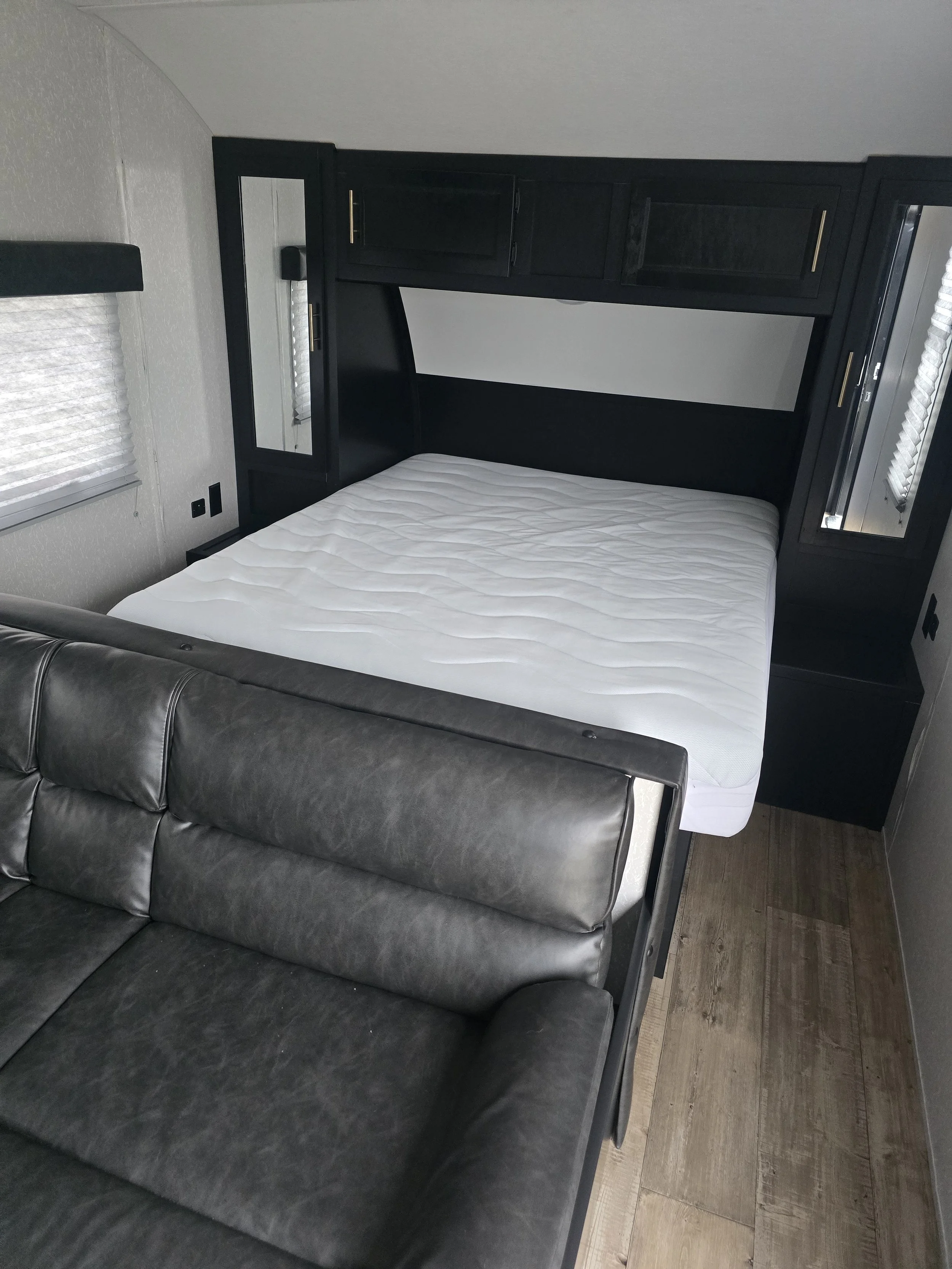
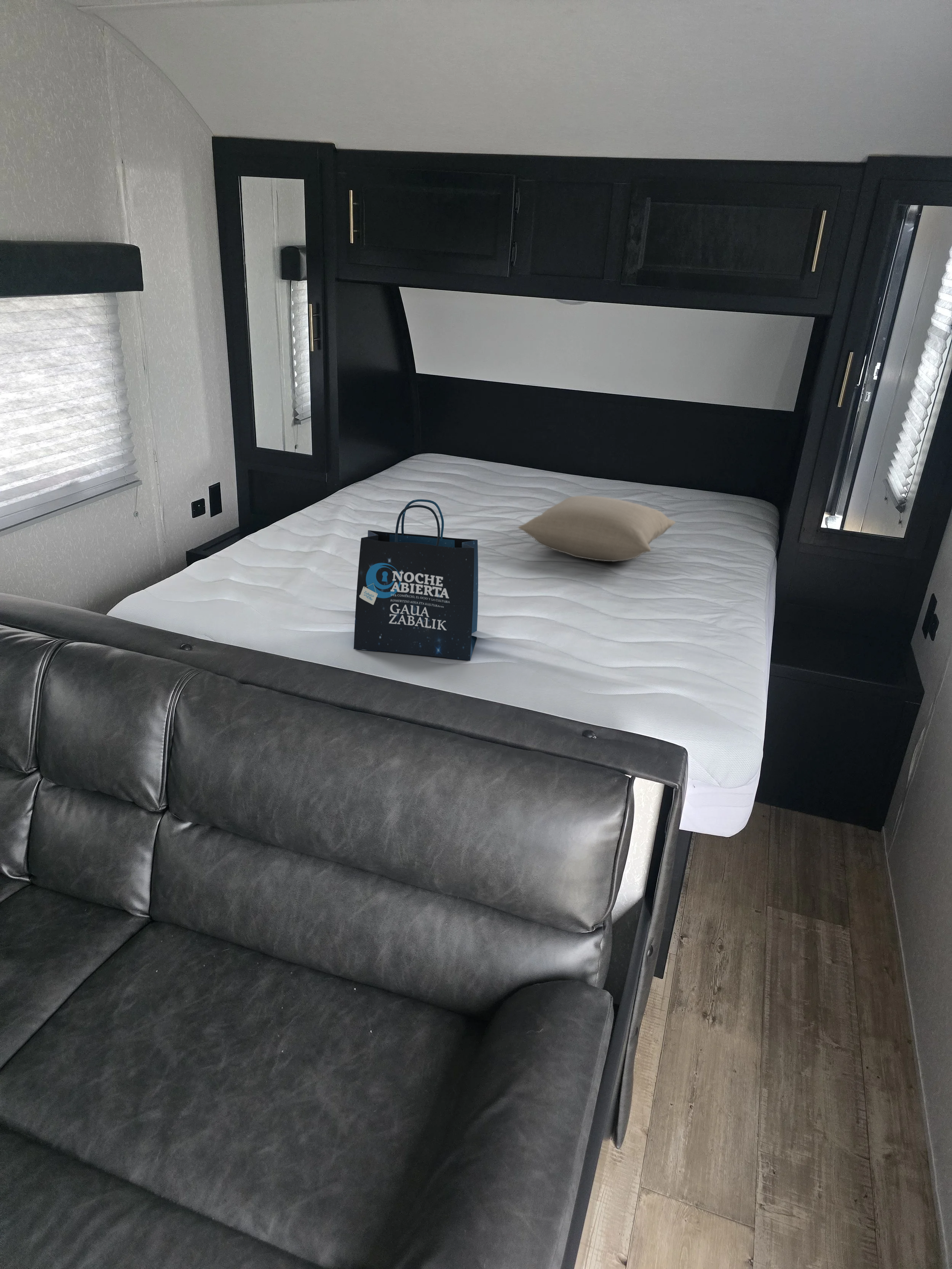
+ pillow [518,495,676,562]
+ tote bag [353,499,479,661]
